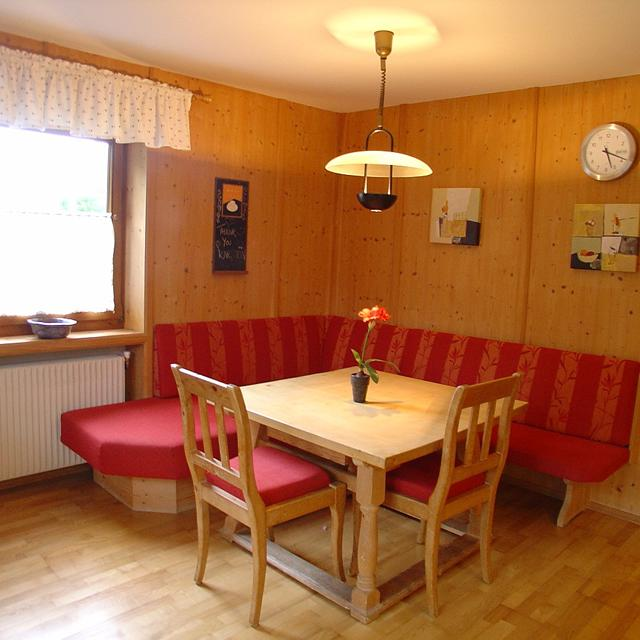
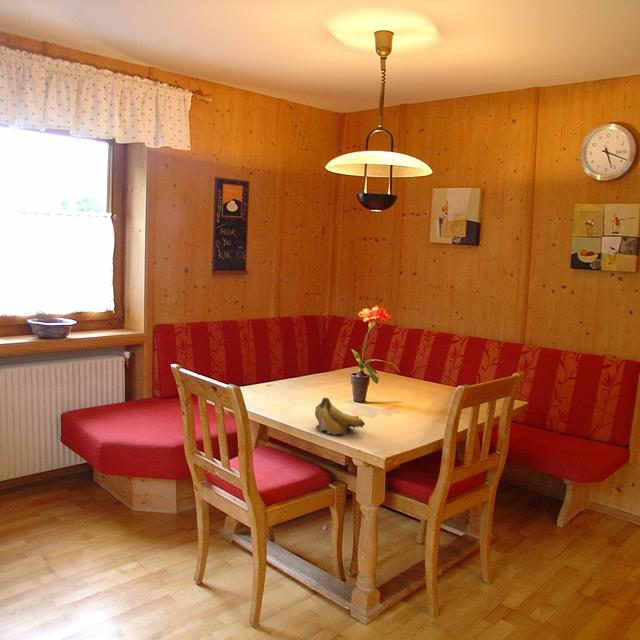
+ fruit [314,397,366,435]
